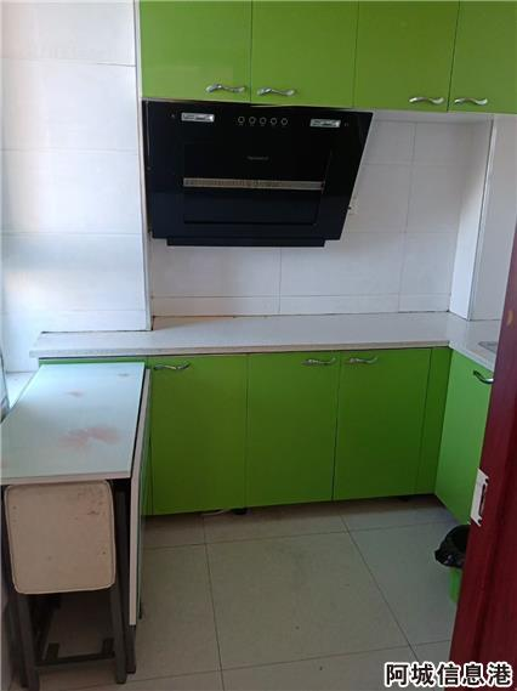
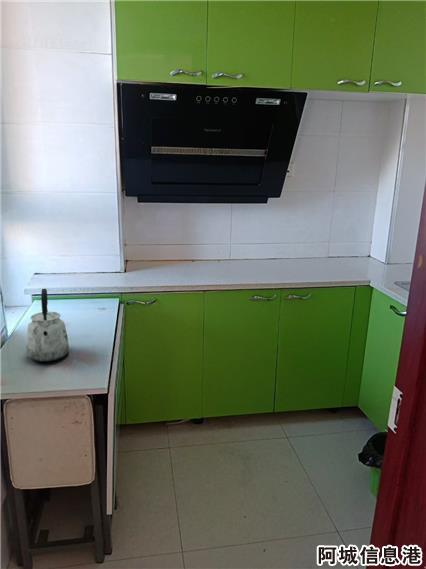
+ kettle [25,288,70,363]
